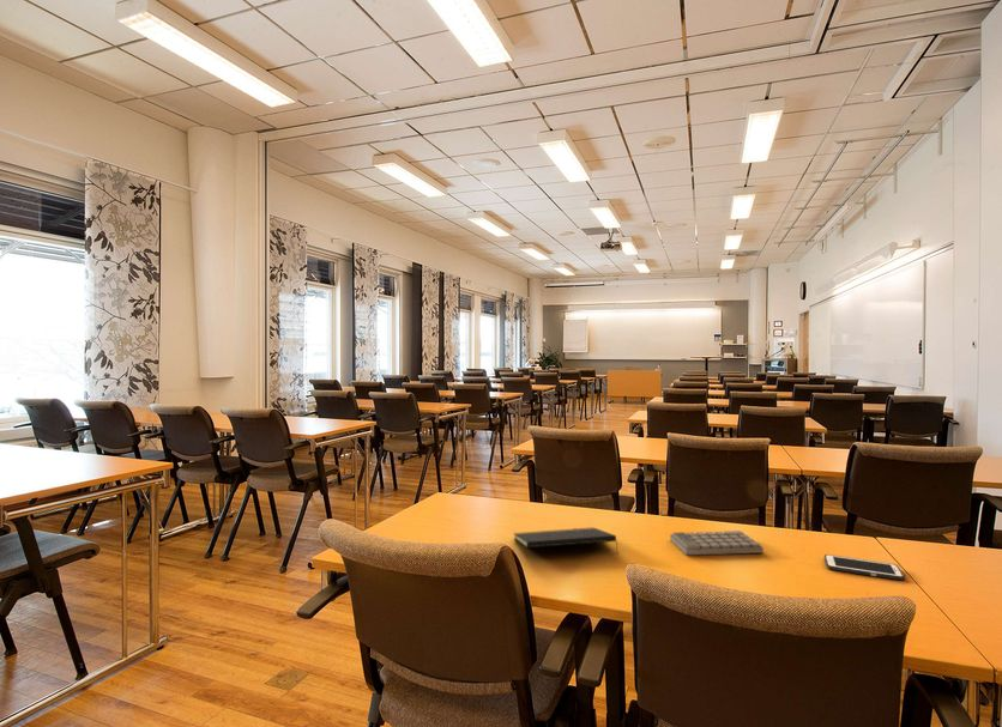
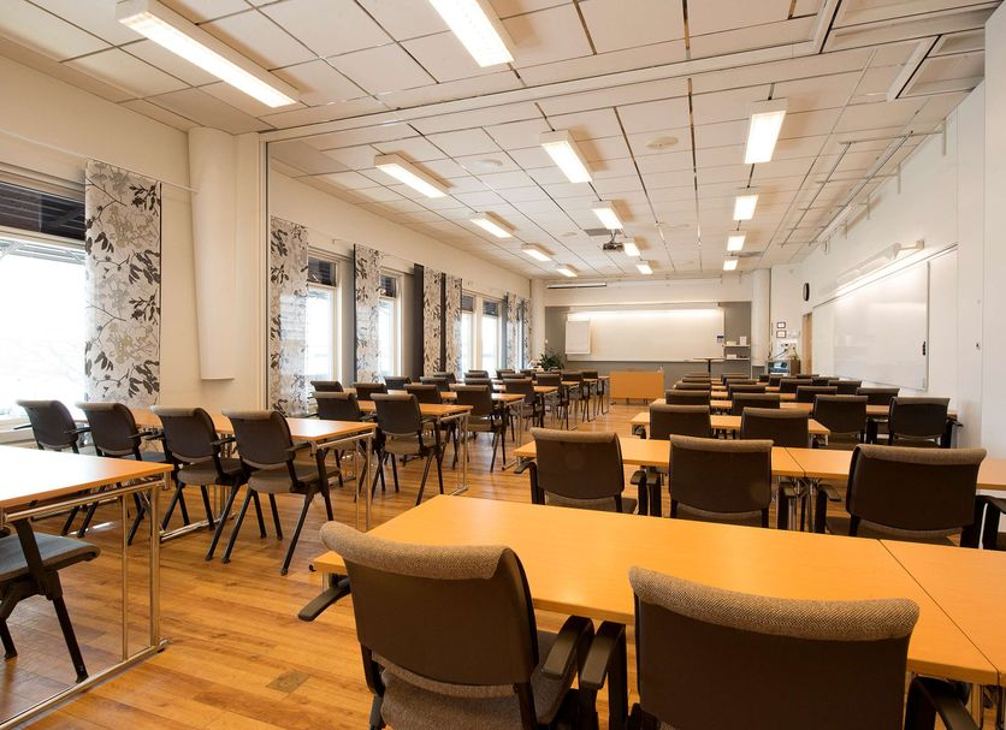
- calculator [669,529,765,556]
- notepad [513,526,620,555]
- cell phone [823,553,905,581]
